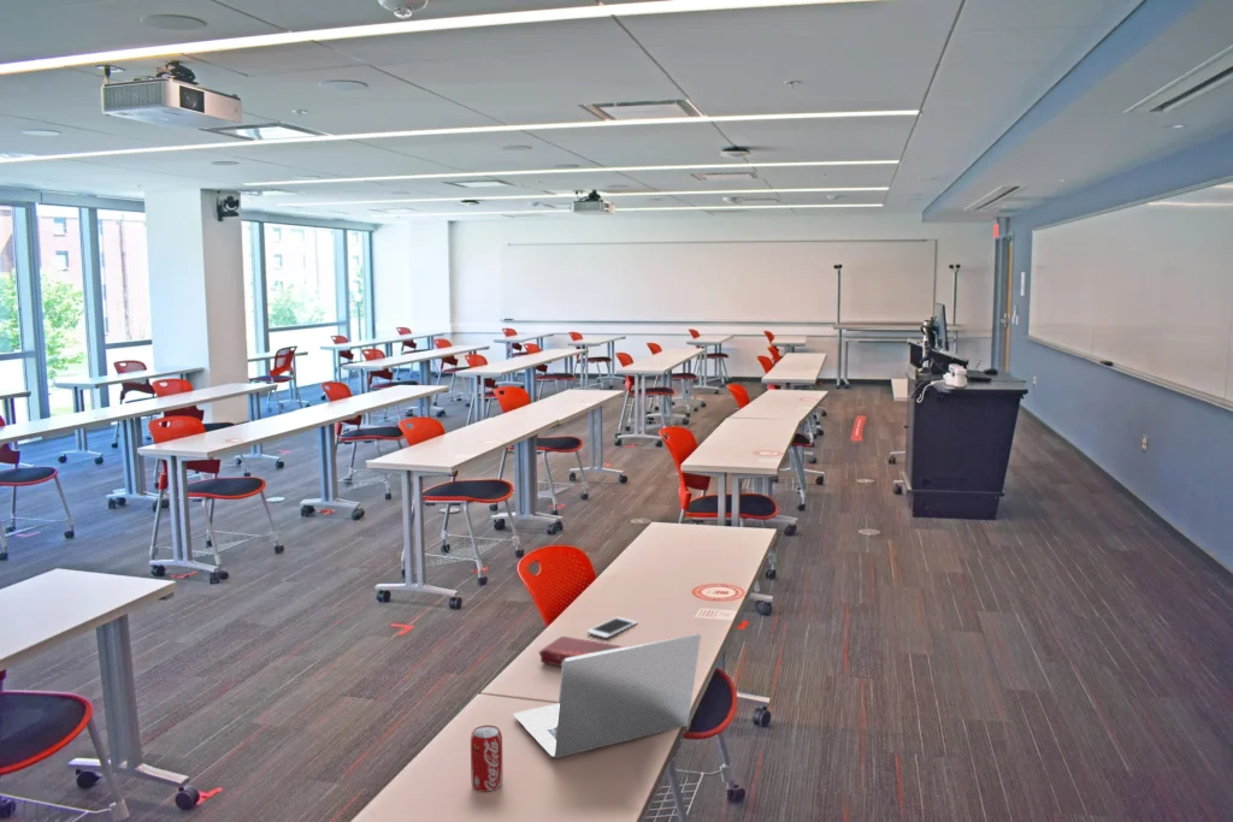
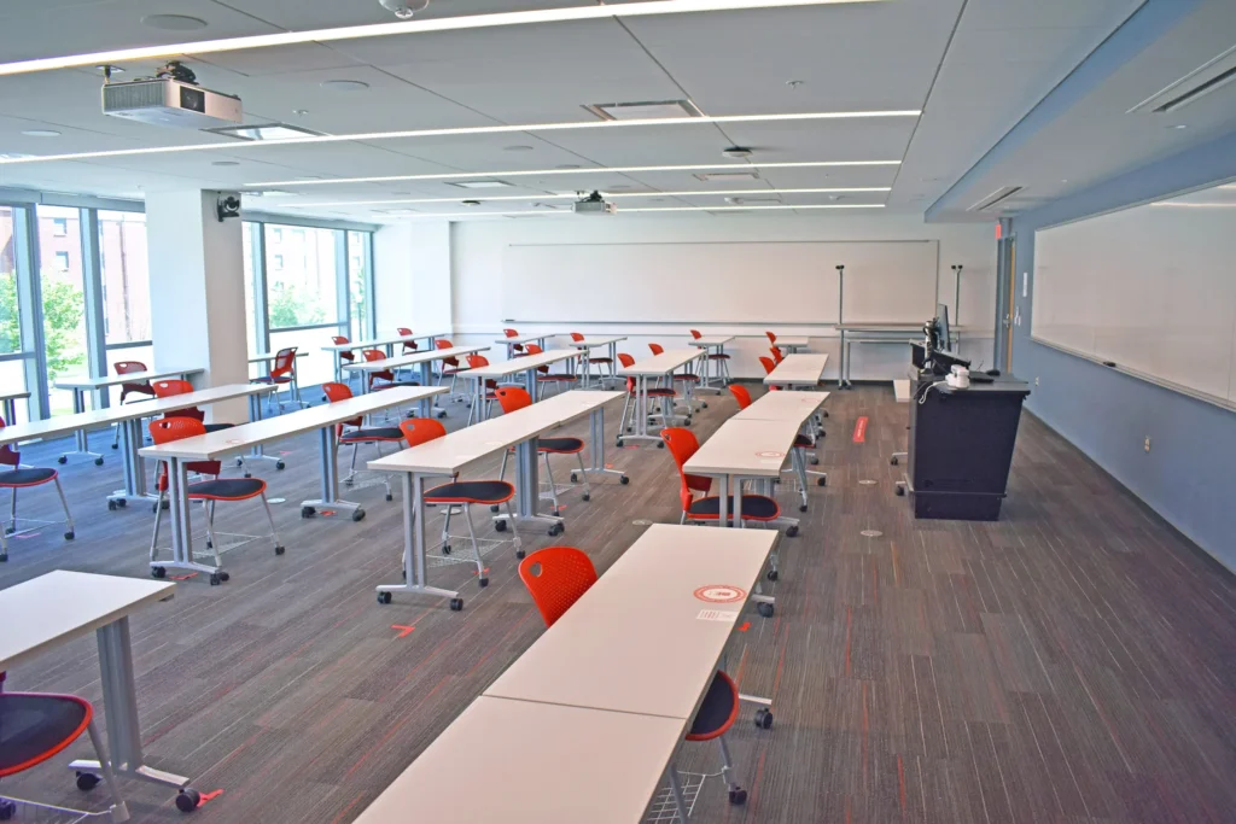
- cell phone [585,616,638,639]
- laptop [513,633,702,759]
- book [537,635,627,668]
- beverage can [470,725,503,793]
